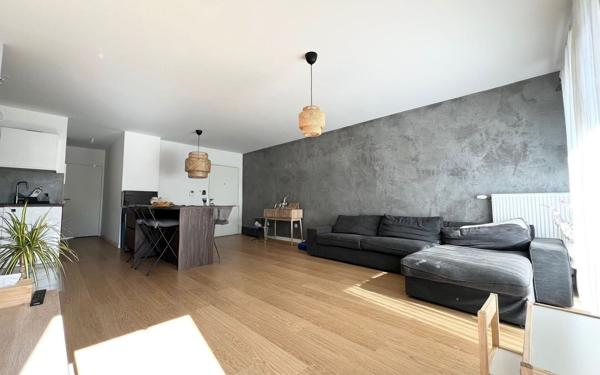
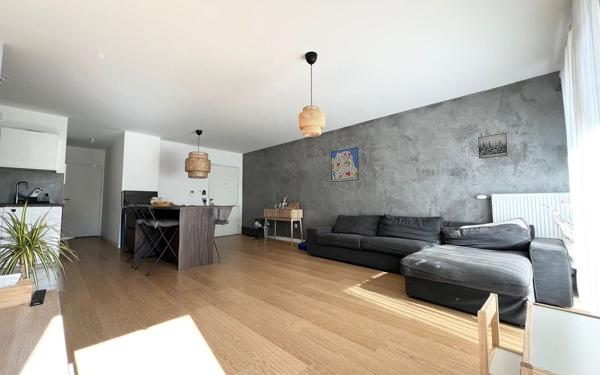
+ wall art [477,132,509,160]
+ wall art [330,146,360,183]
